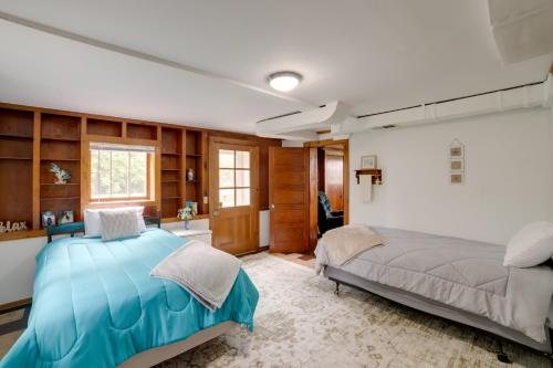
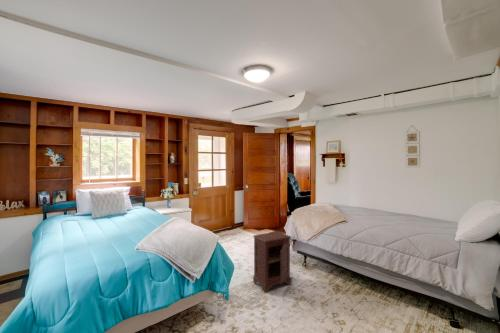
+ nightstand [252,231,292,293]
